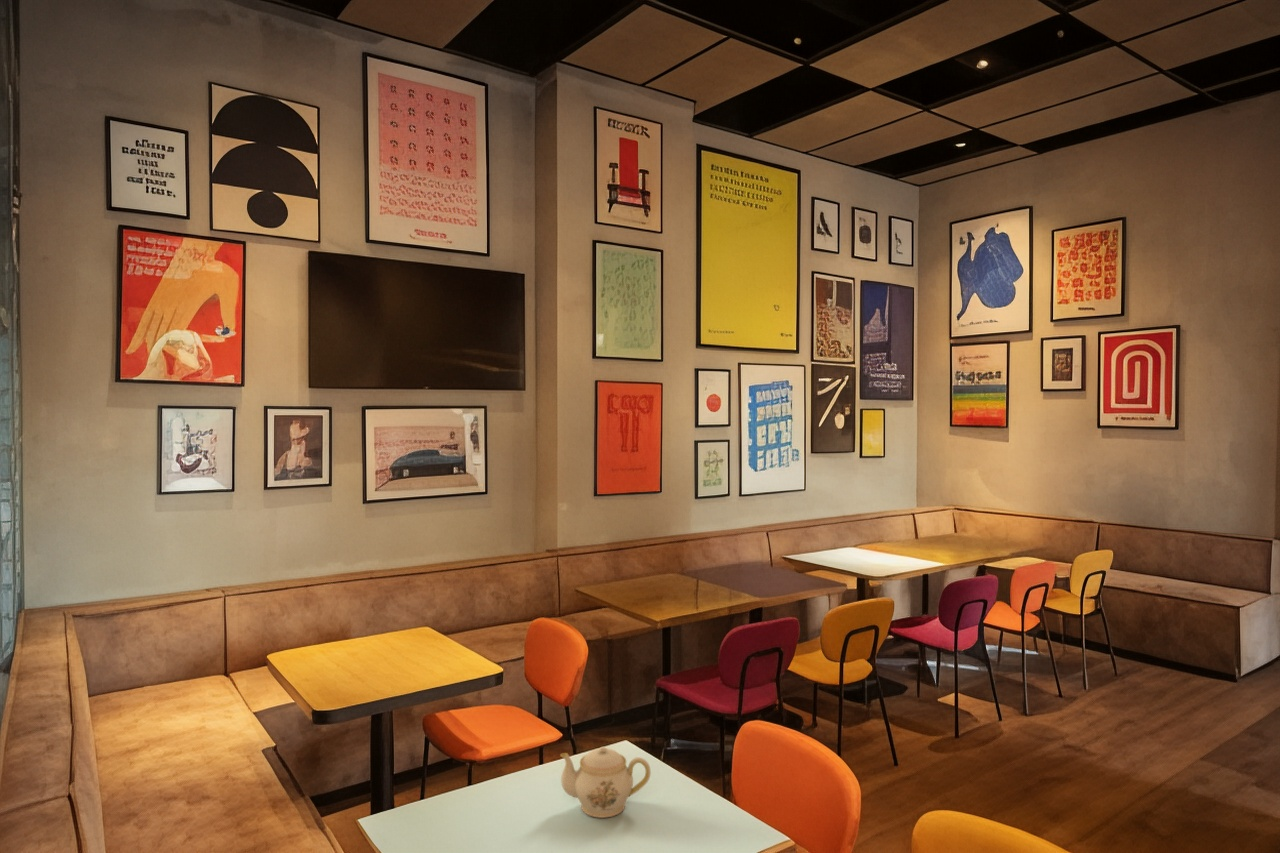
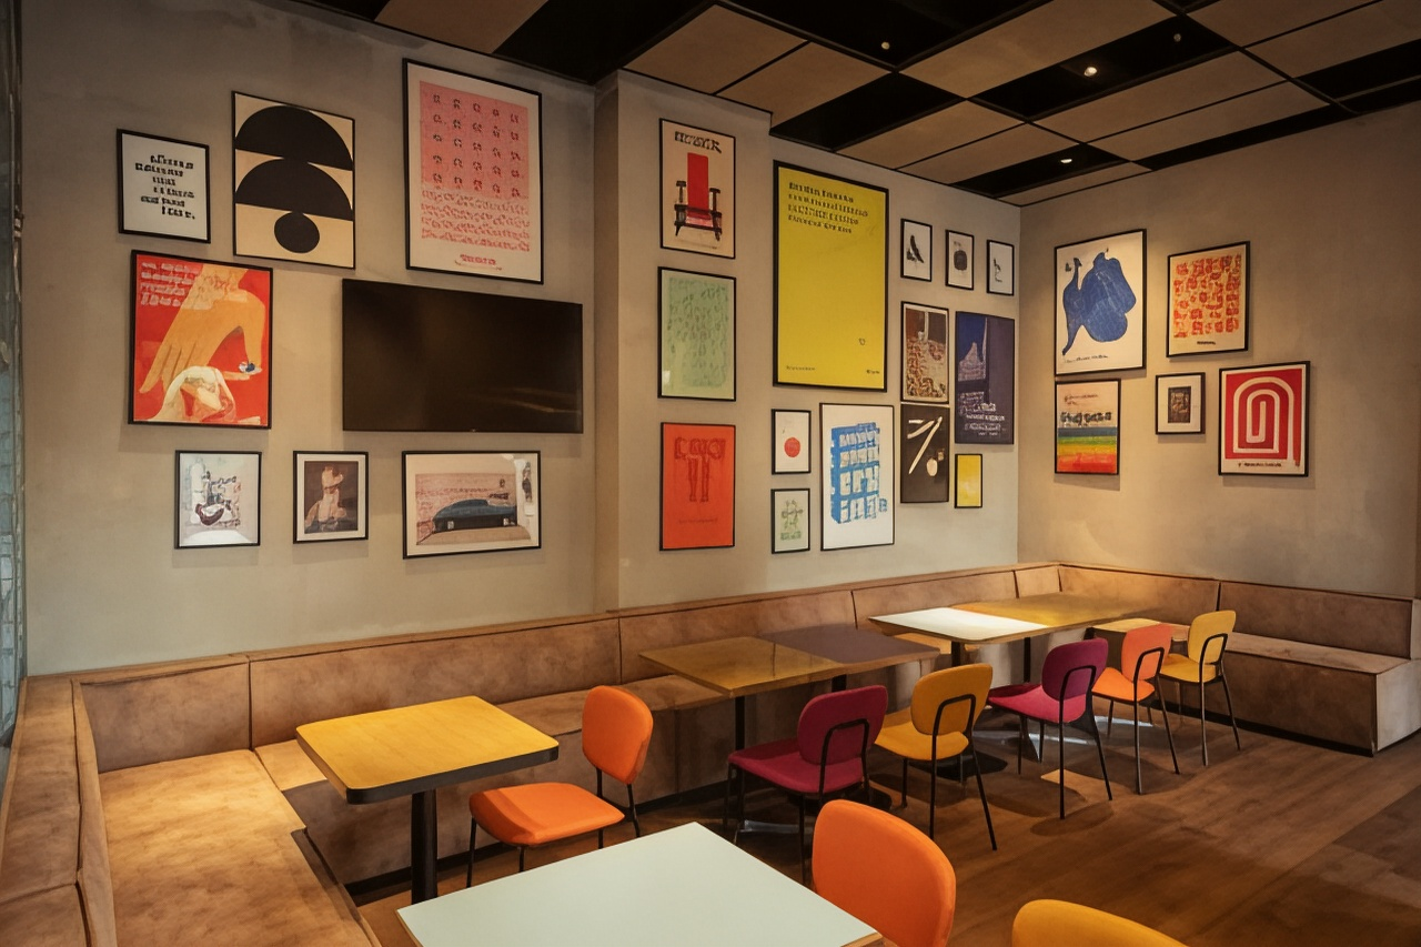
- teapot [559,746,652,819]
